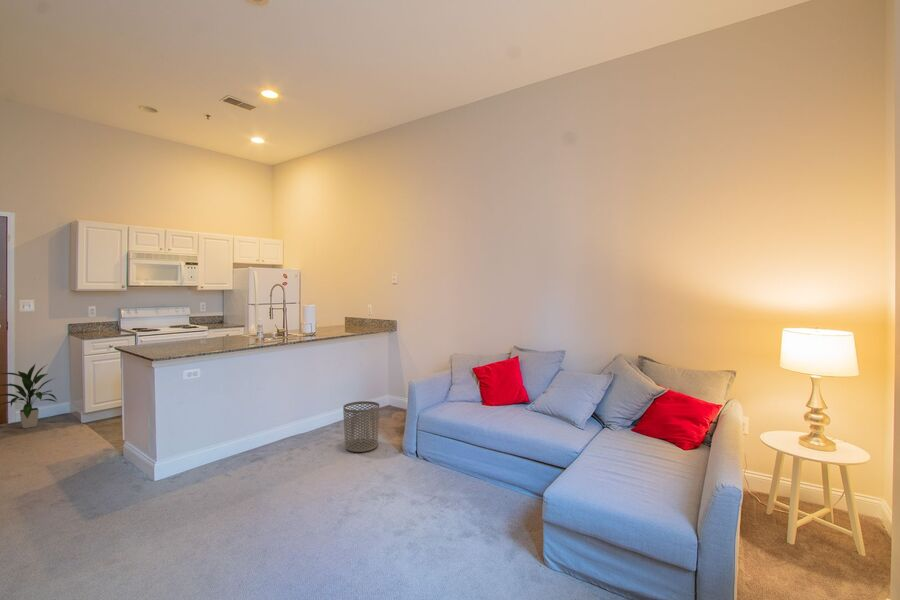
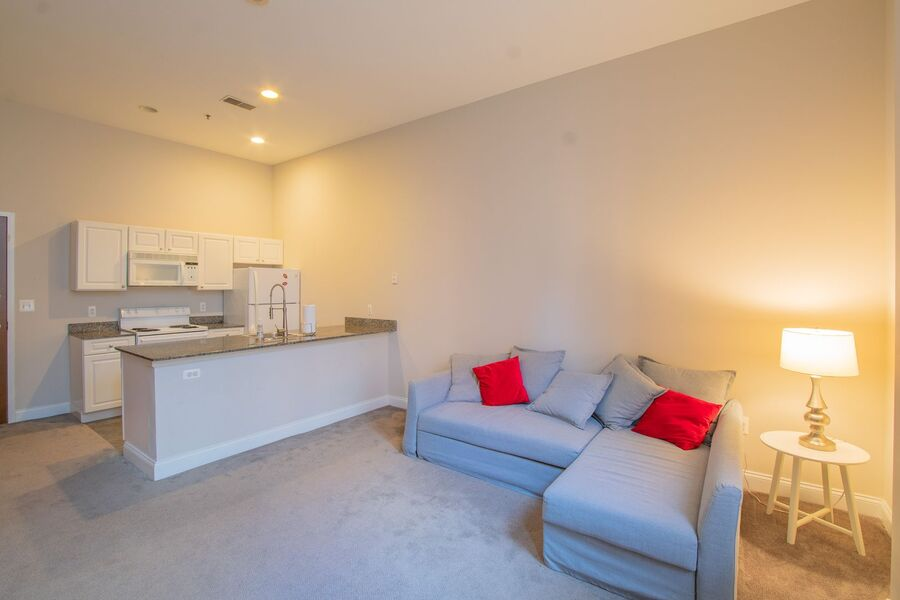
- waste bin [342,400,380,453]
- indoor plant [0,363,58,429]
